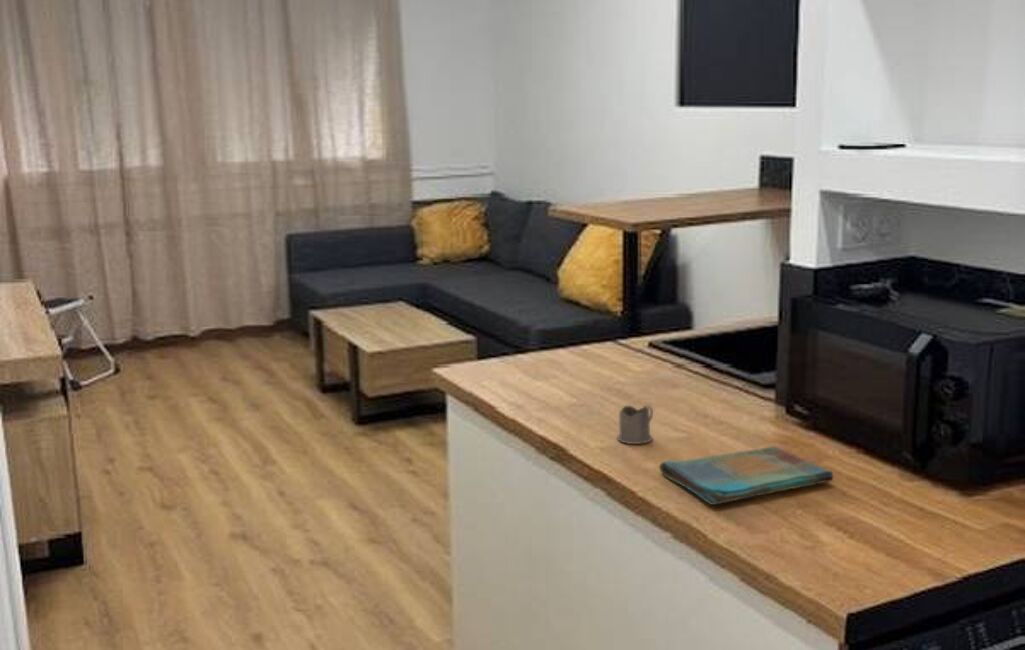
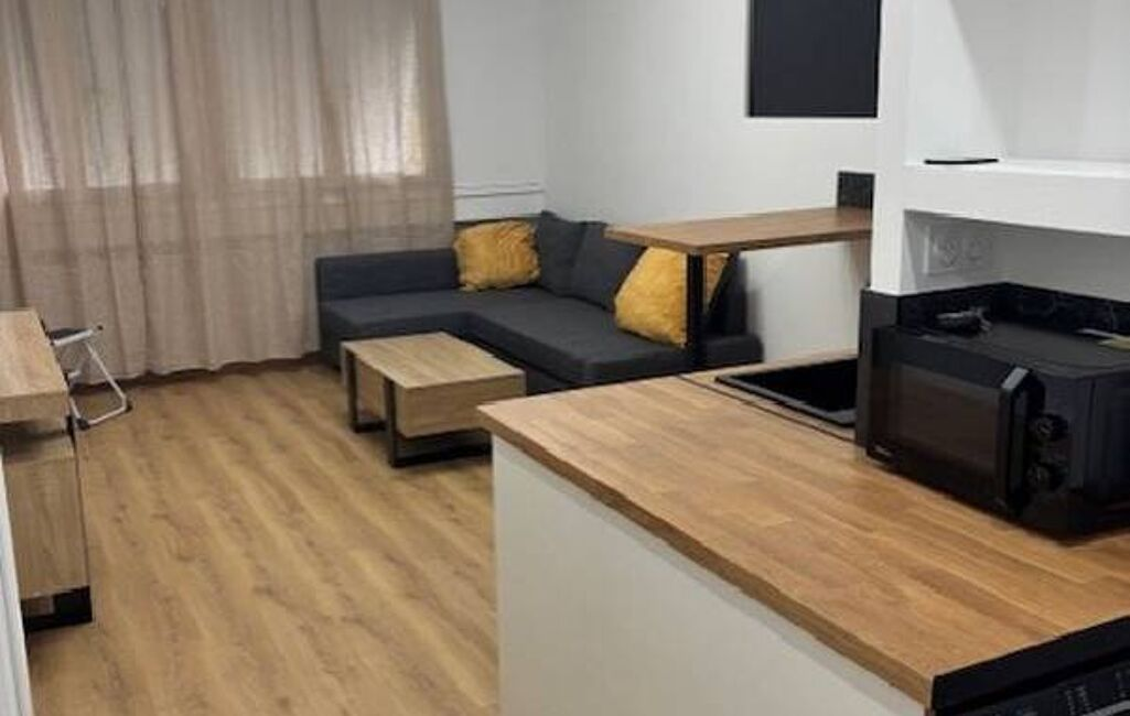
- dish towel [659,445,835,506]
- tea glass holder [616,404,654,445]
